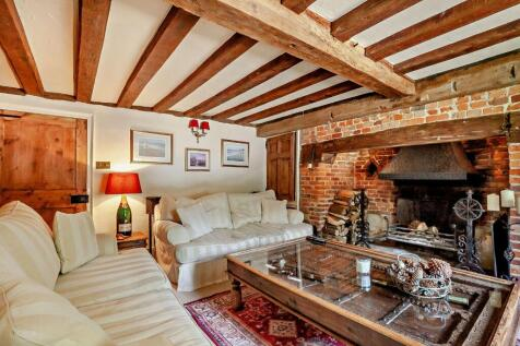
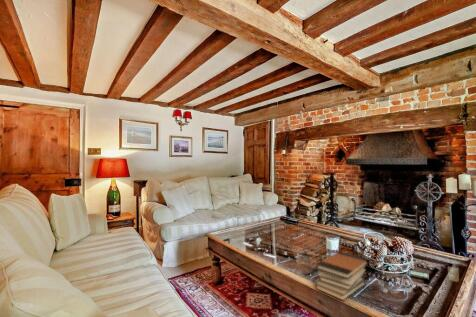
+ book stack [314,250,369,301]
